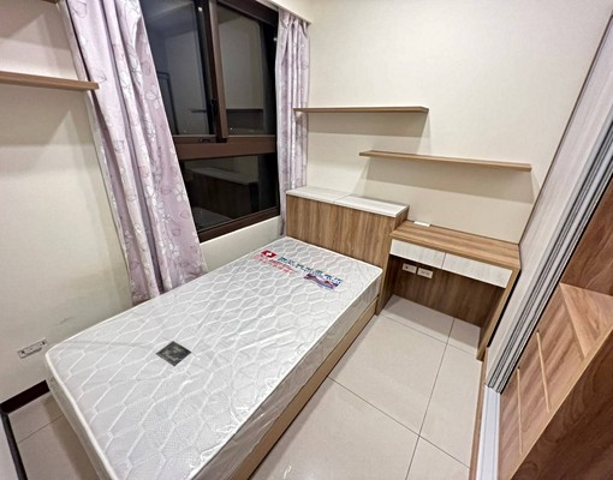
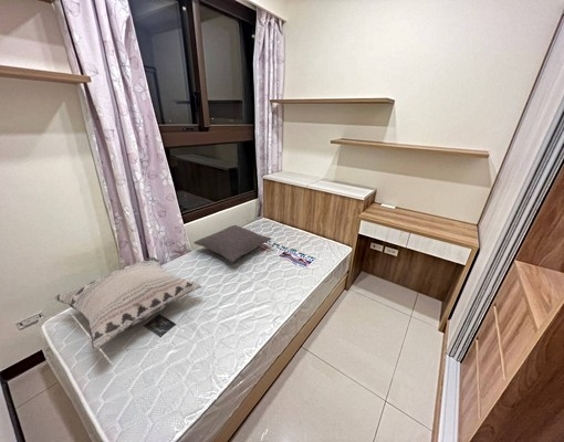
+ decorative pillow [54,256,202,350]
+ pillow [192,224,272,263]
